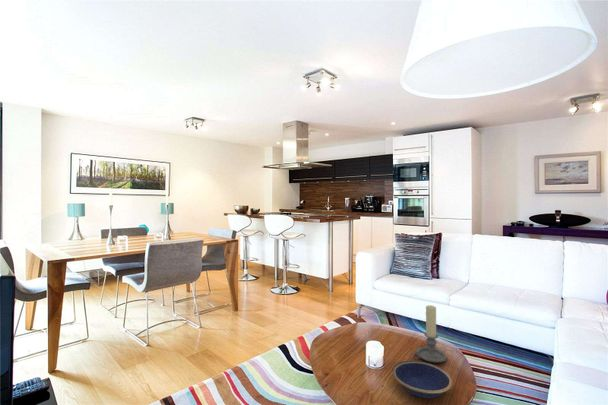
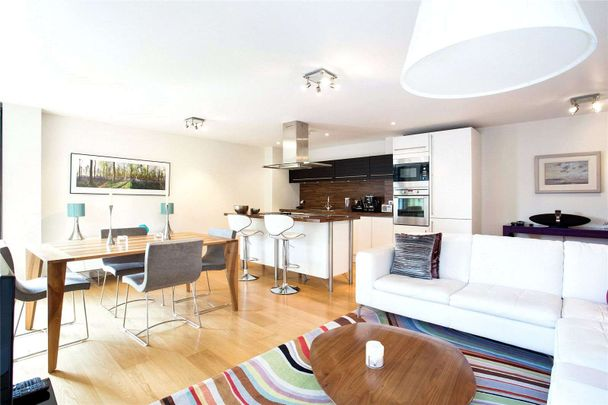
- bowl [391,360,453,399]
- candle holder [411,304,448,363]
